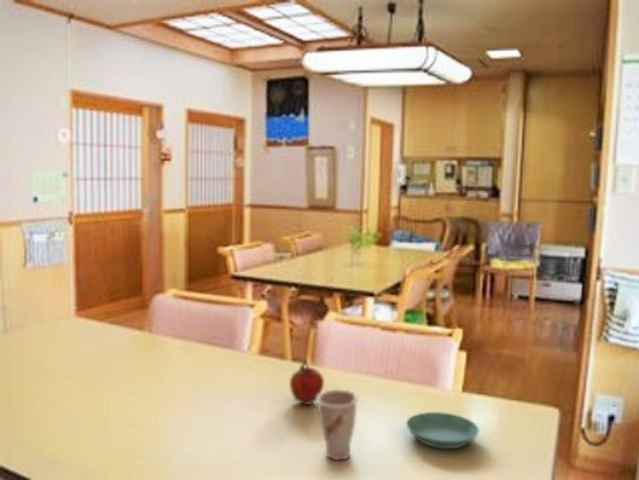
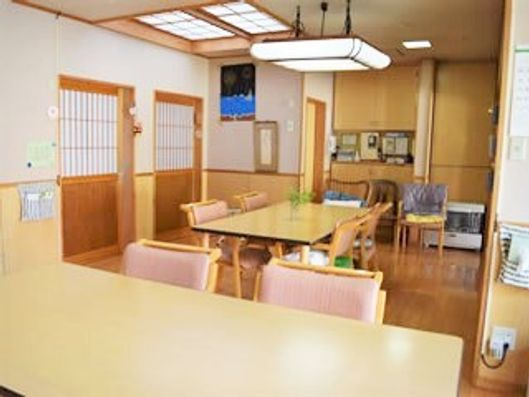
- cup [315,388,359,461]
- fruit [289,357,325,406]
- saucer [405,411,480,450]
